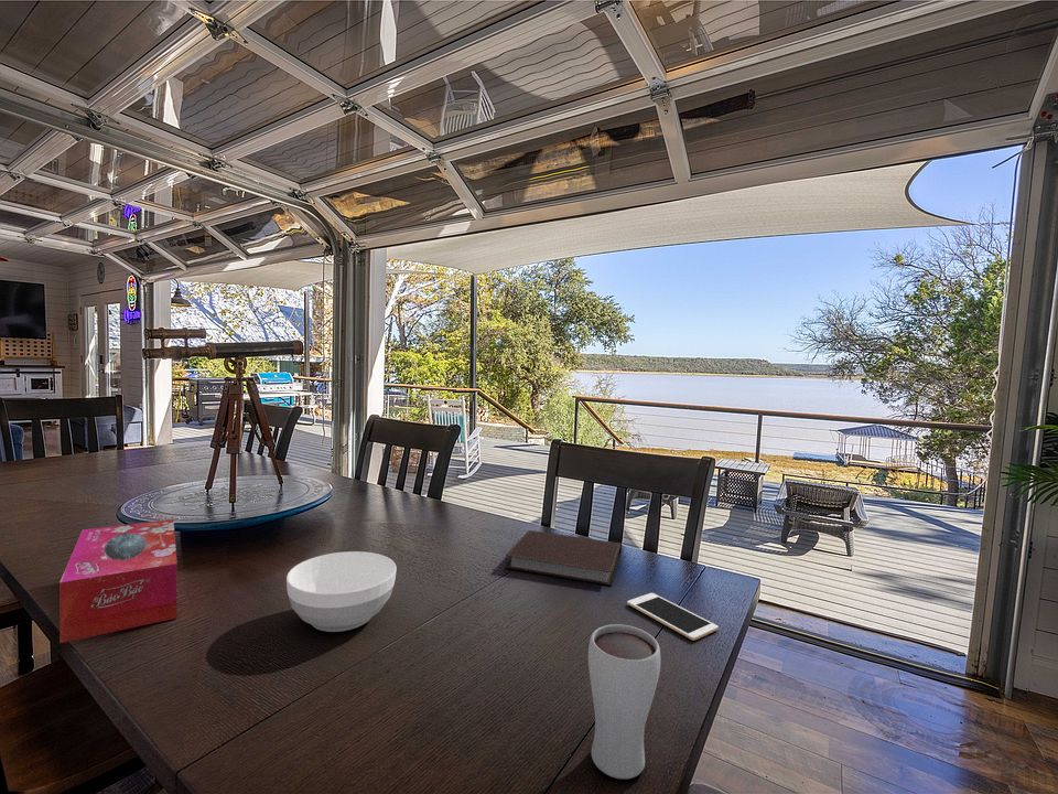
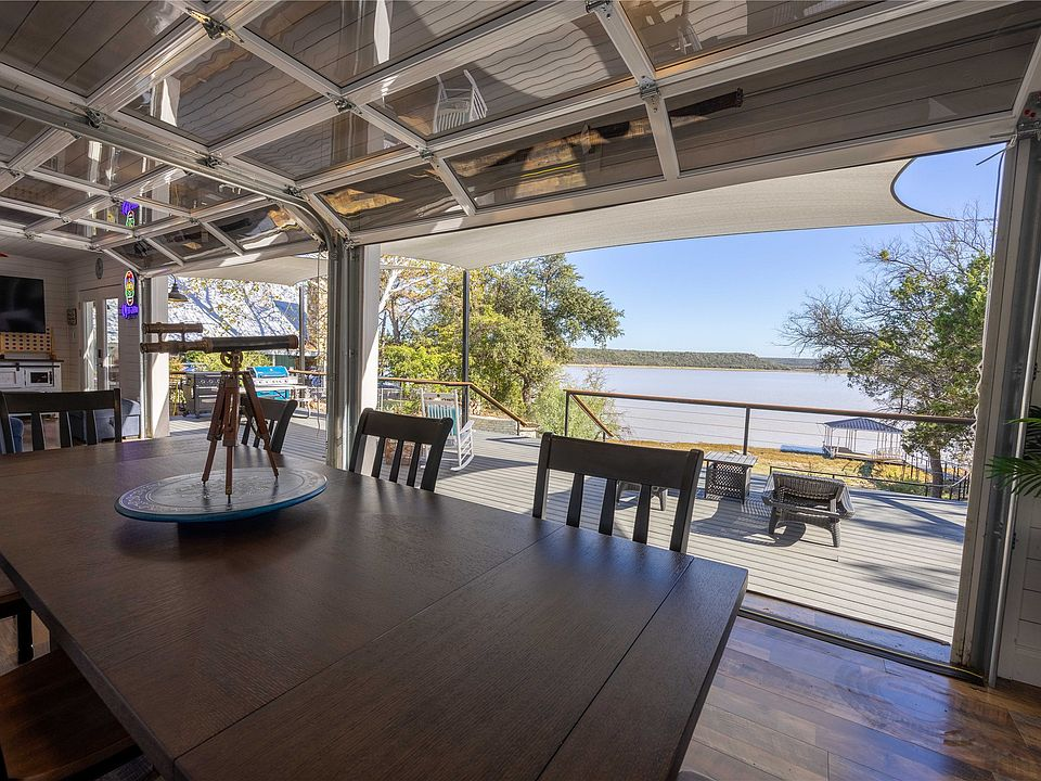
- cell phone [626,592,720,642]
- bowl [285,550,398,633]
- notebook [504,529,623,587]
- tissue box [58,518,179,644]
- drinking glass [587,623,661,780]
